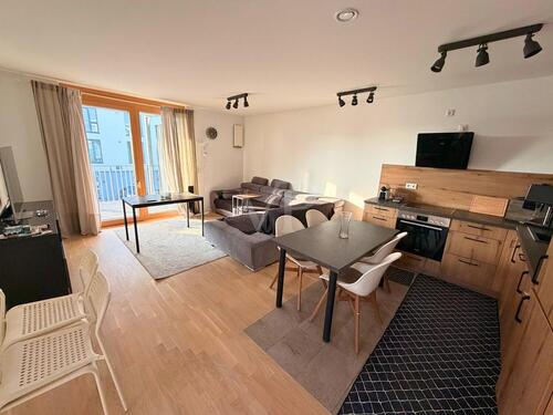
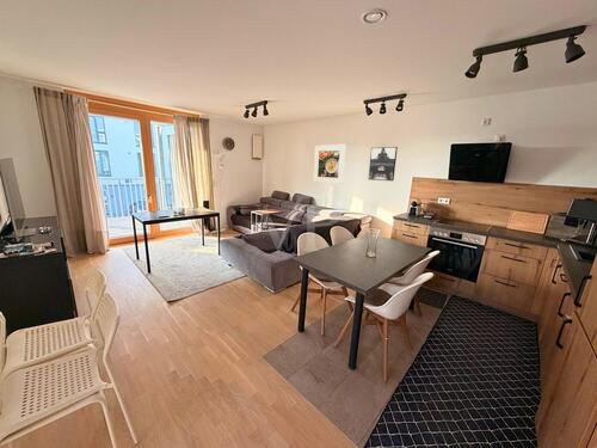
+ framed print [313,143,346,185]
+ wall art [368,146,399,182]
